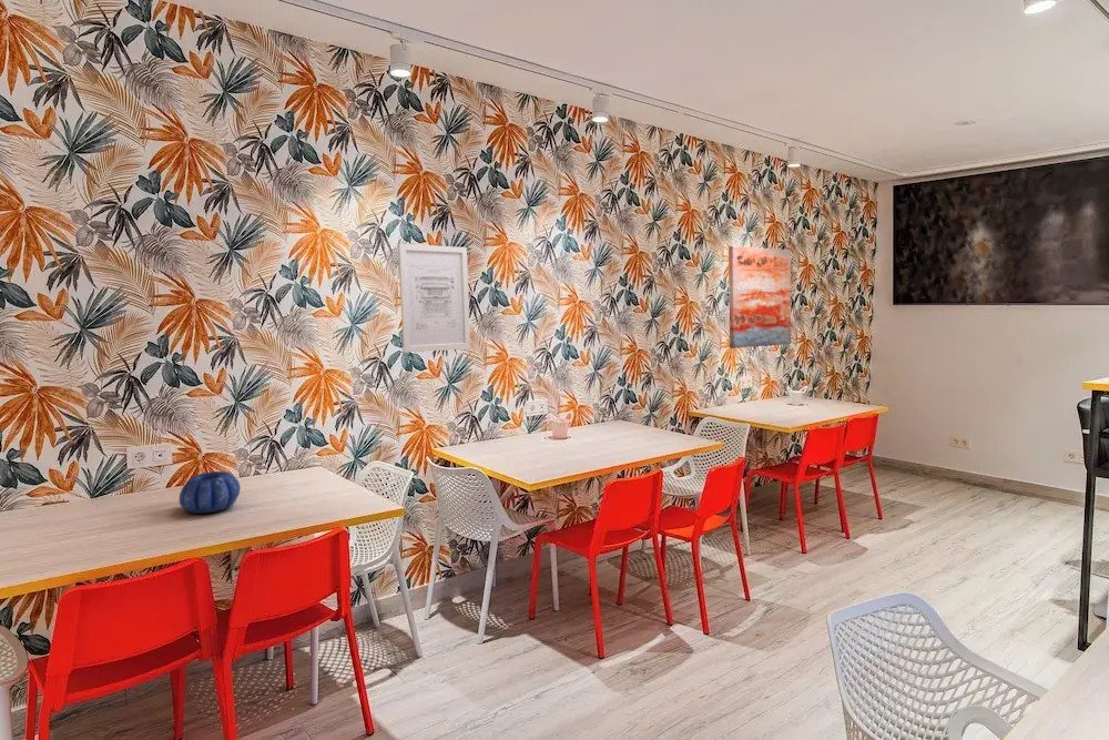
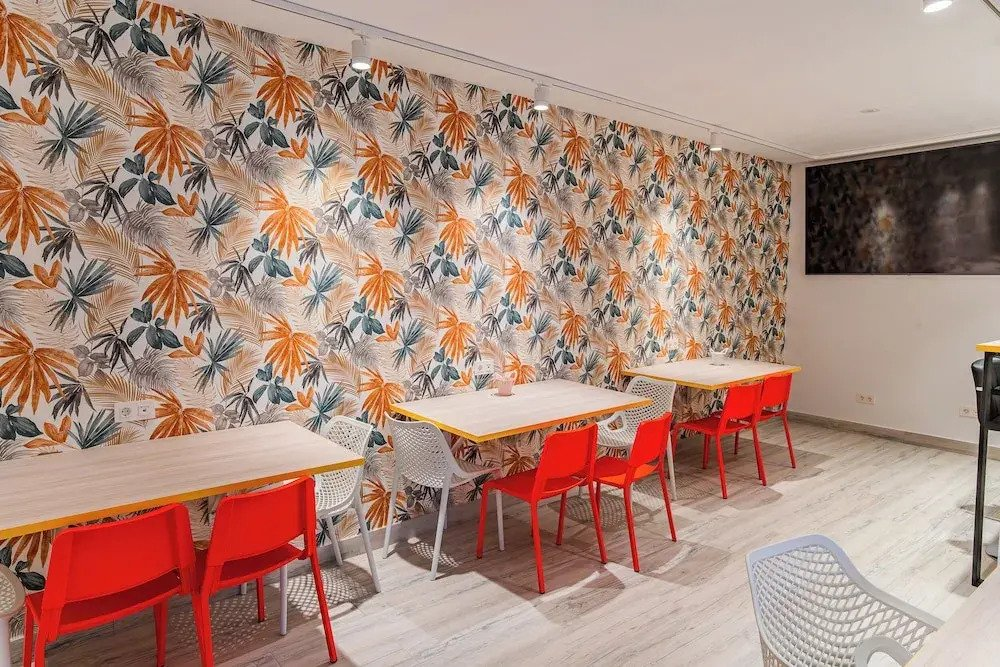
- decorative bowl [177,470,242,515]
- wall art [728,245,792,349]
- wall art [397,243,471,354]
